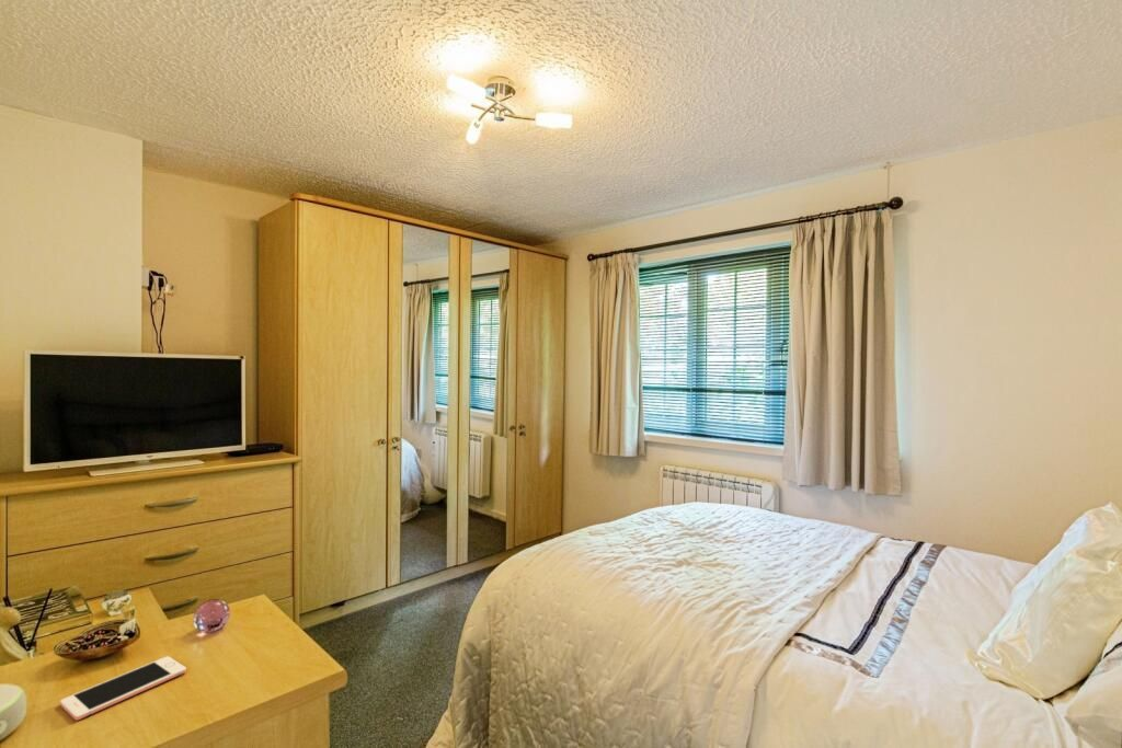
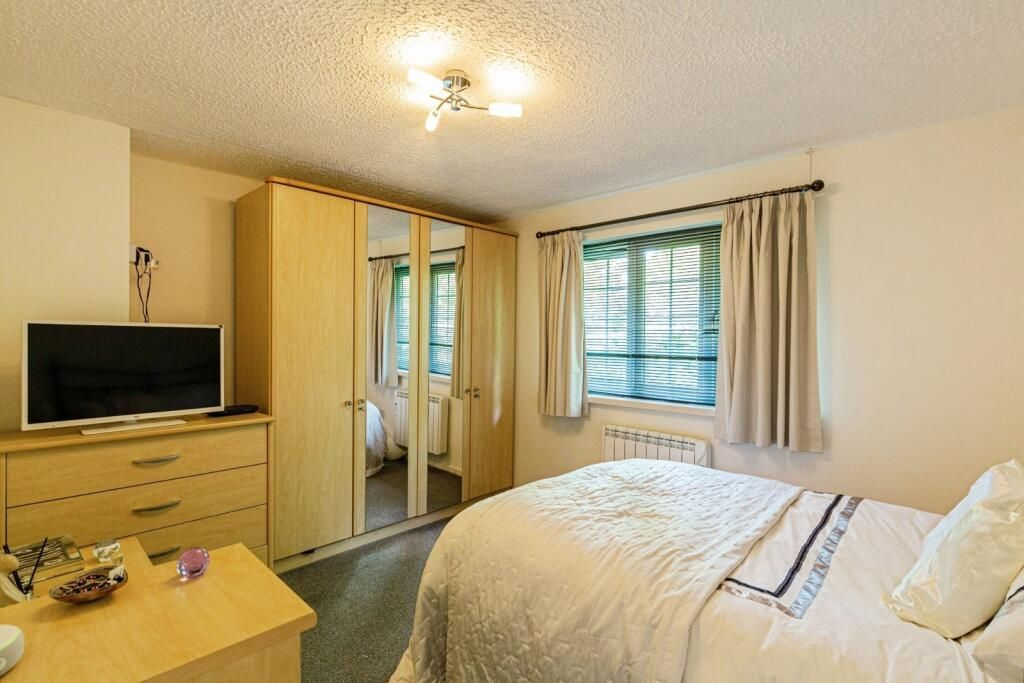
- cell phone [59,655,187,722]
